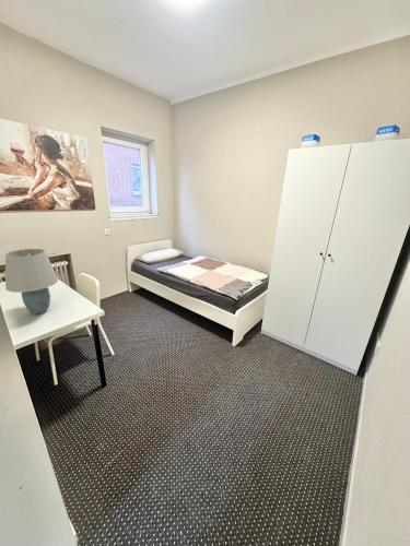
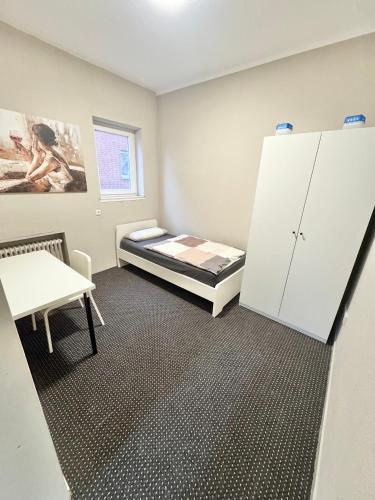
- table lamp [4,248,59,316]
